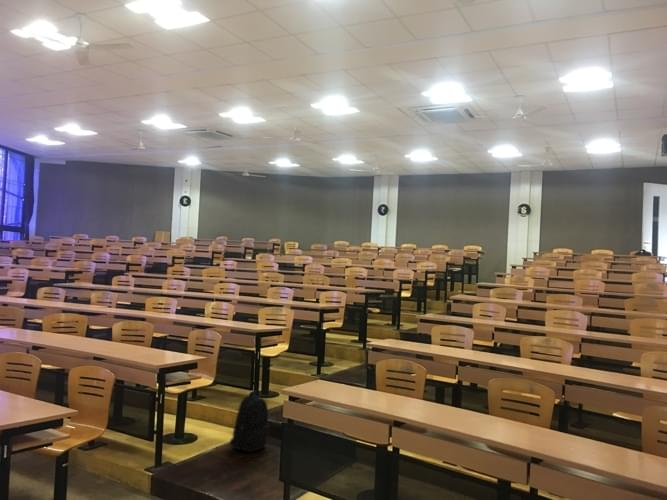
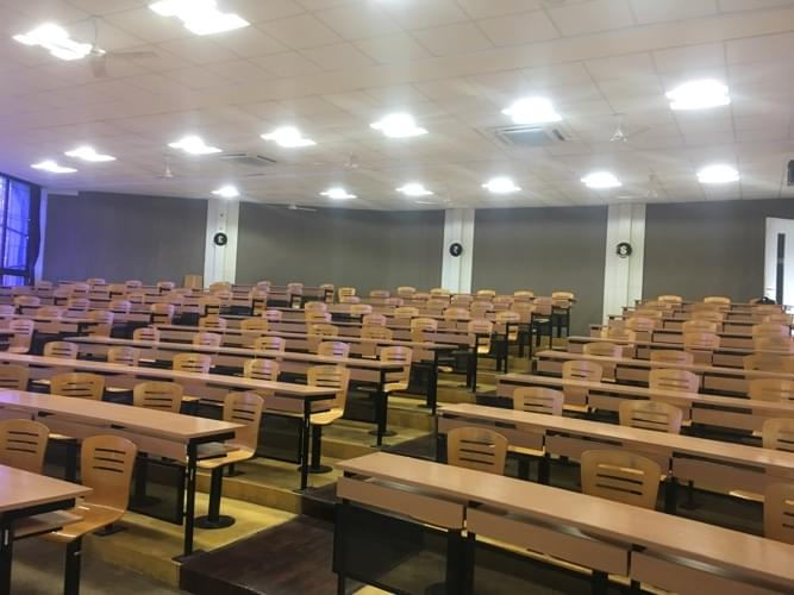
- backpack [229,390,271,453]
